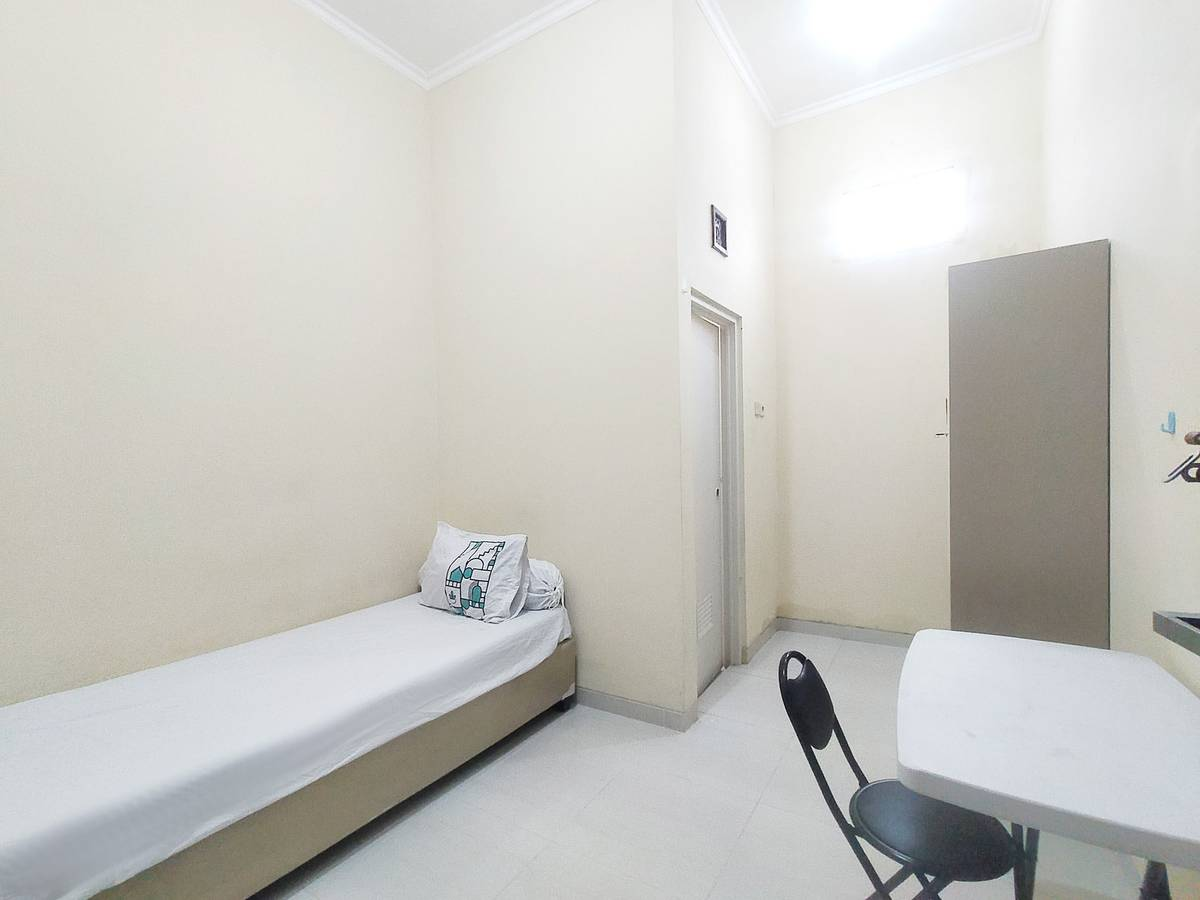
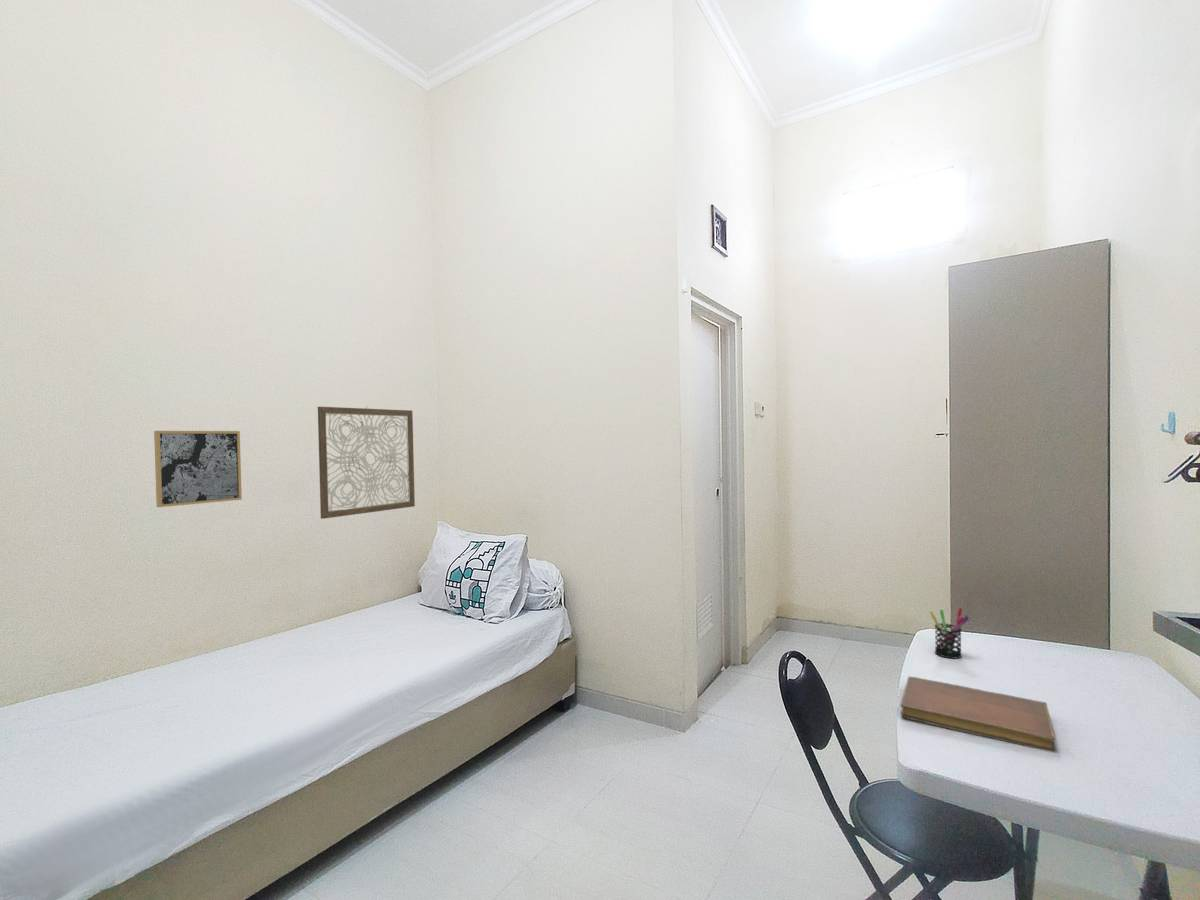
+ wall art [317,406,416,520]
+ notebook [899,676,1057,753]
+ wall art [153,430,243,508]
+ pen holder [928,606,970,659]
